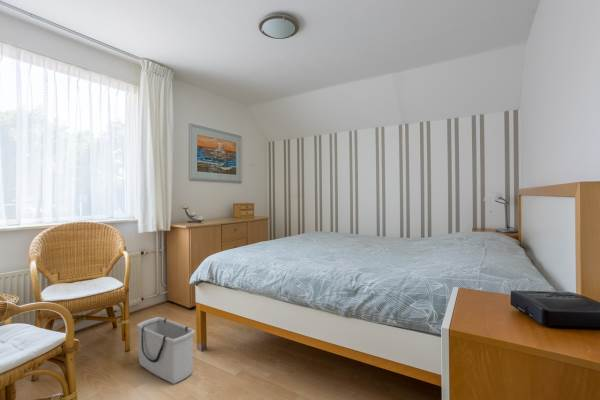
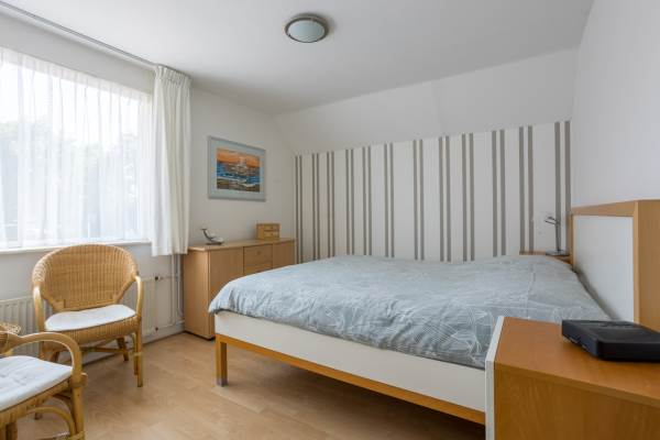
- storage bin [136,316,196,385]
